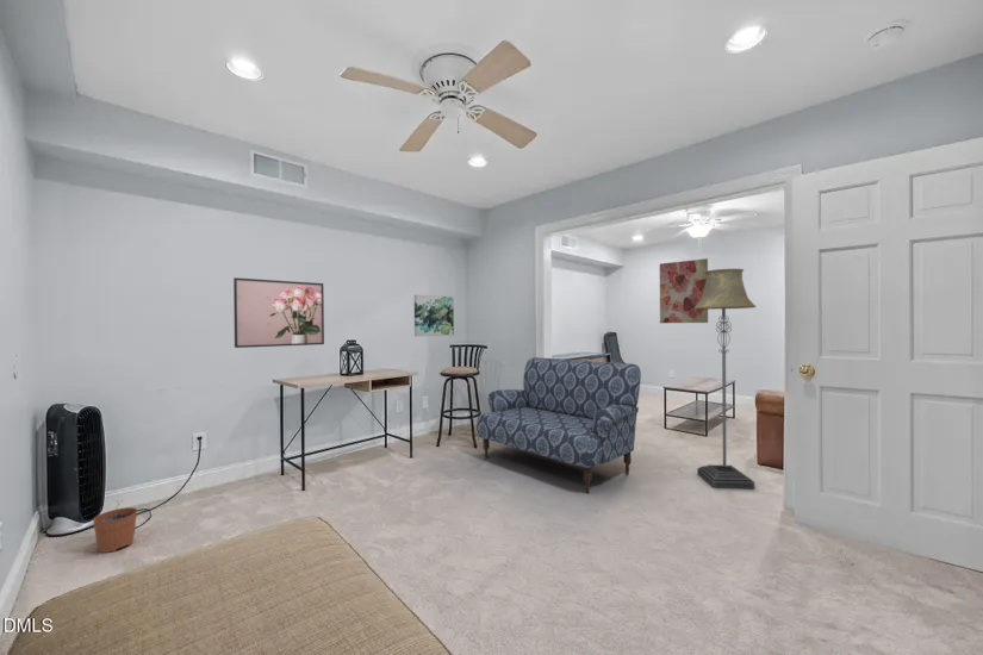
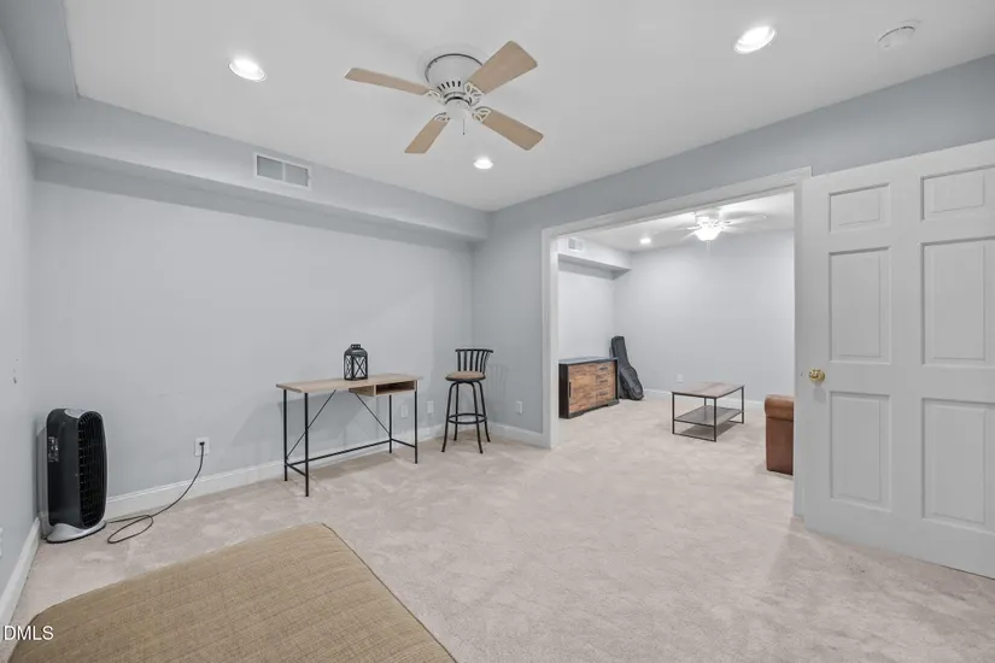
- floor lamp [693,268,757,489]
- wall art [659,257,709,324]
- plant pot [92,499,138,554]
- sofa [475,356,642,494]
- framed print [232,276,325,349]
- wall art [413,294,455,337]
